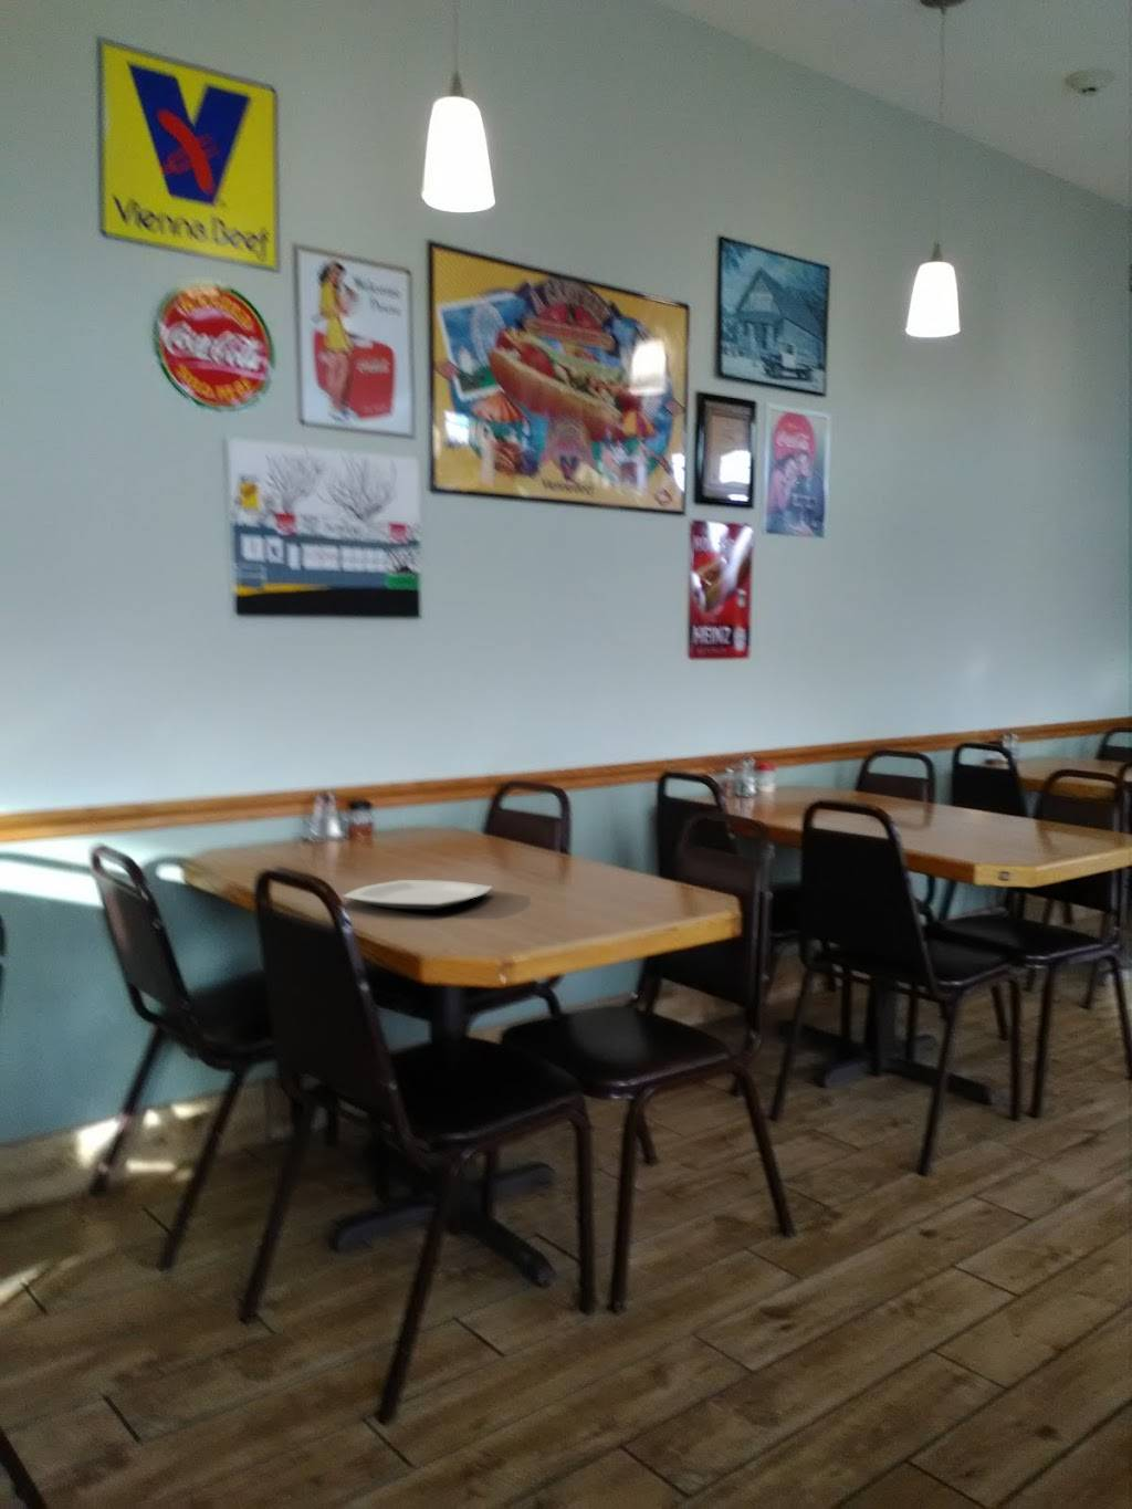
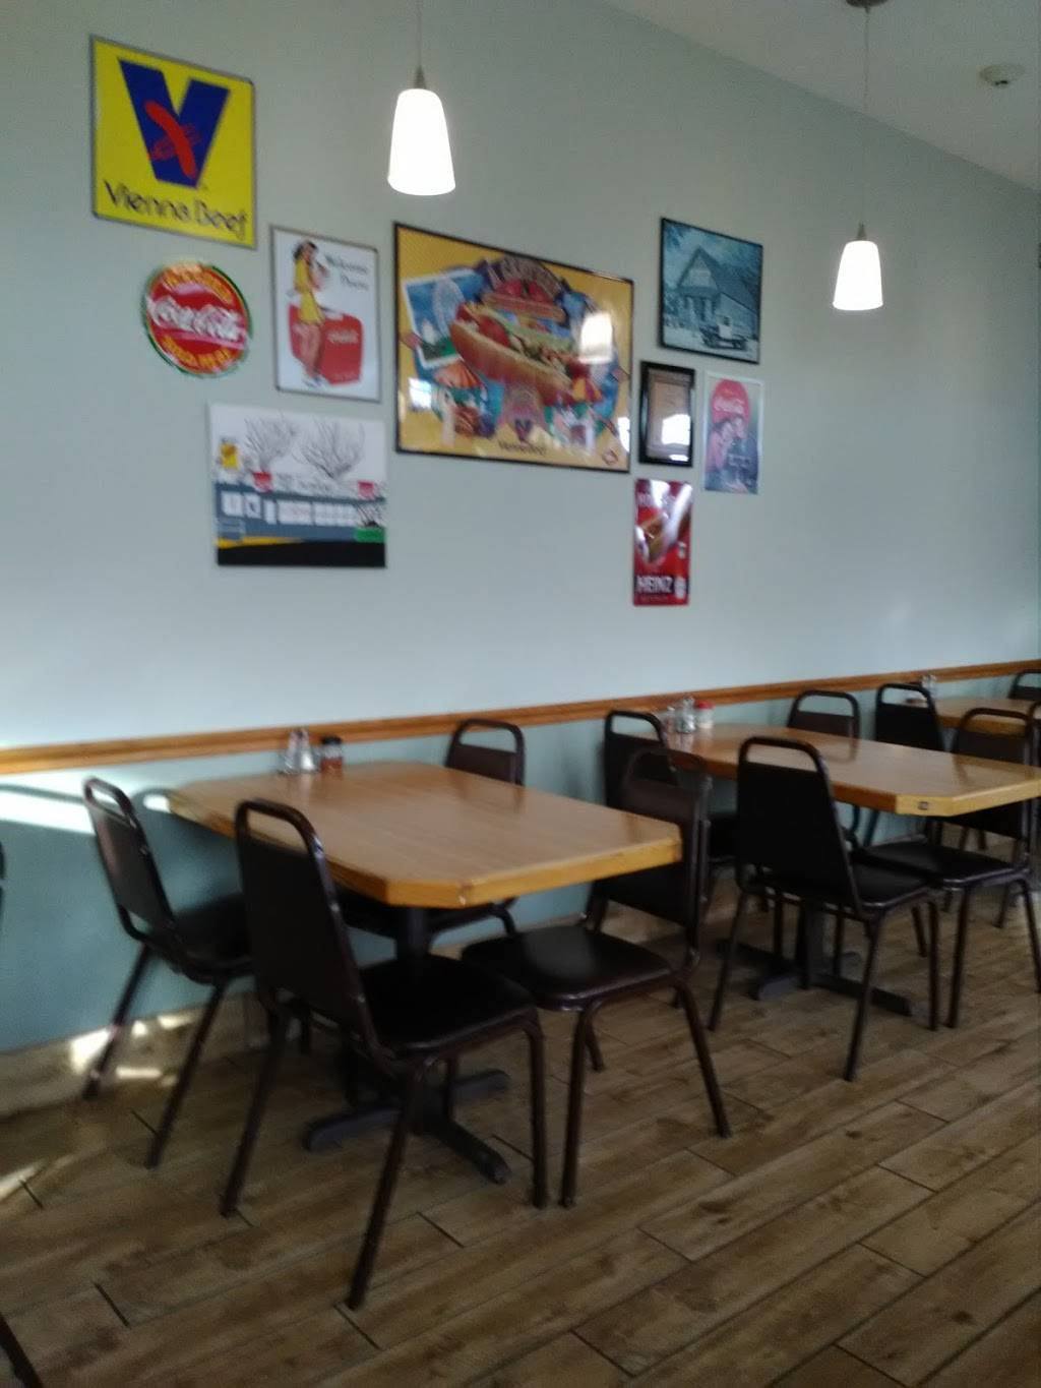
- plate [341,879,495,911]
